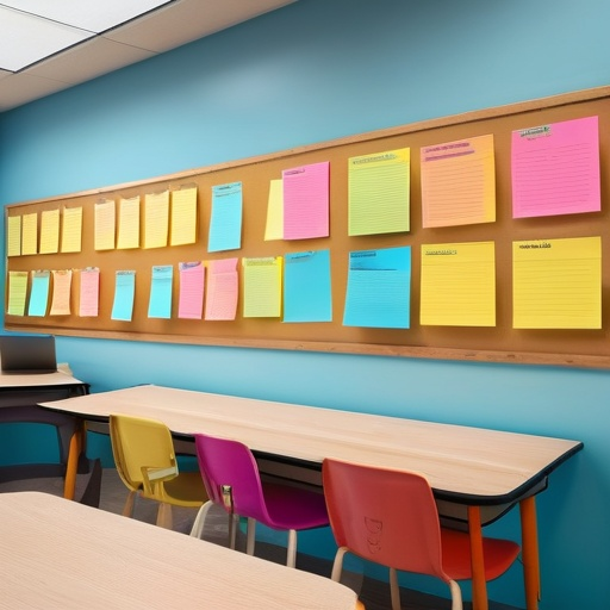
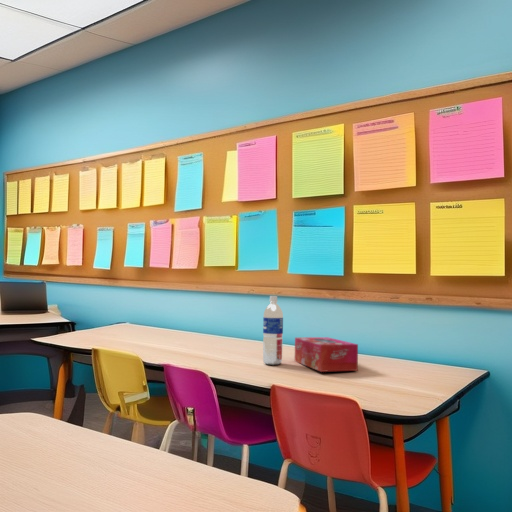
+ water bottle [262,295,284,366]
+ tissue box [294,336,359,373]
